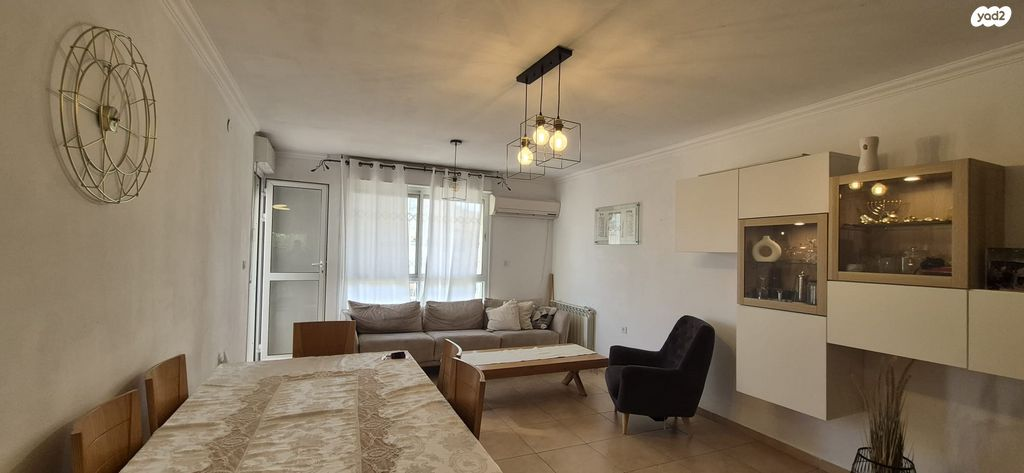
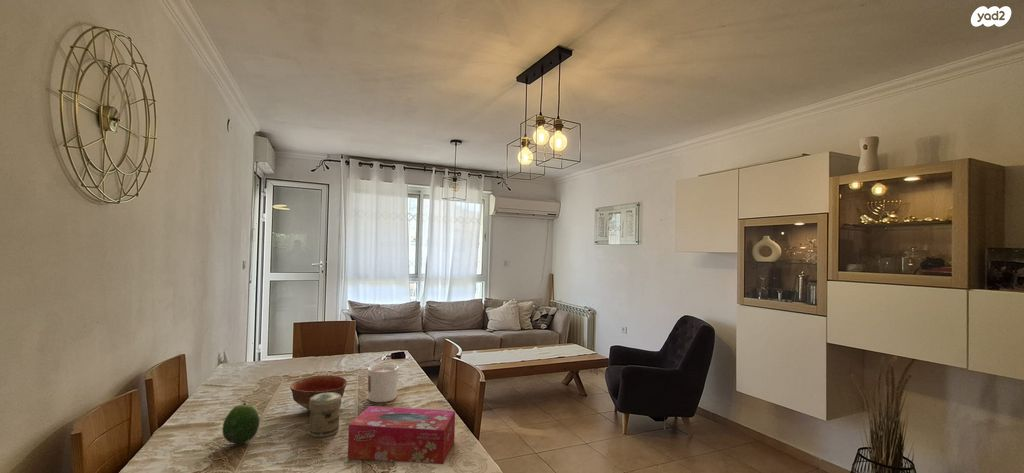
+ tissue box [347,405,456,465]
+ bowl [289,374,348,411]
+ jar [309,392,342,438]
+ fruit [221,401,260,444]
+ candle [367,363,399,403]
